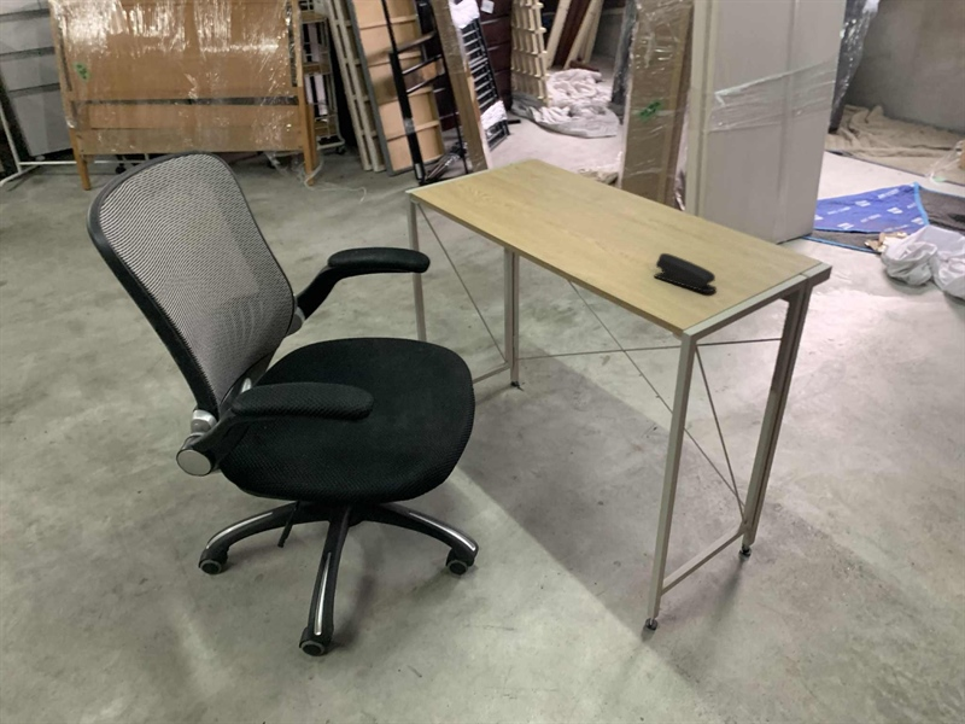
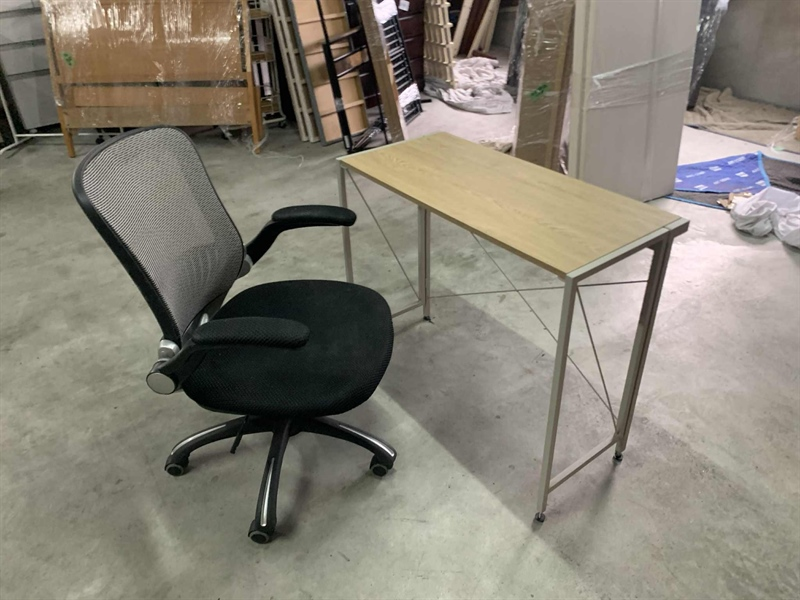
- stapler [653,252,718,293]
